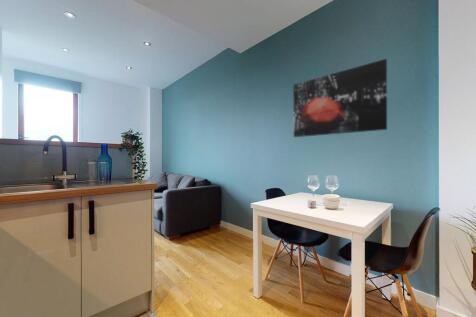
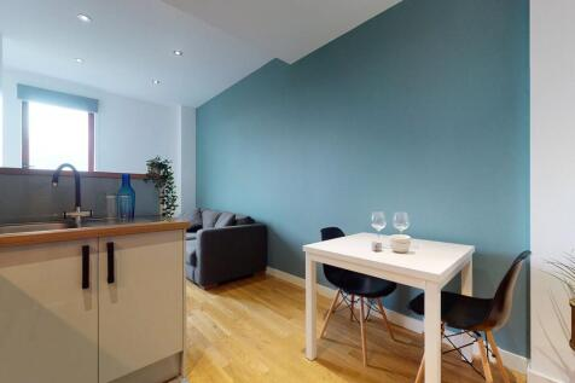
- wall art [292,58,388,138]
